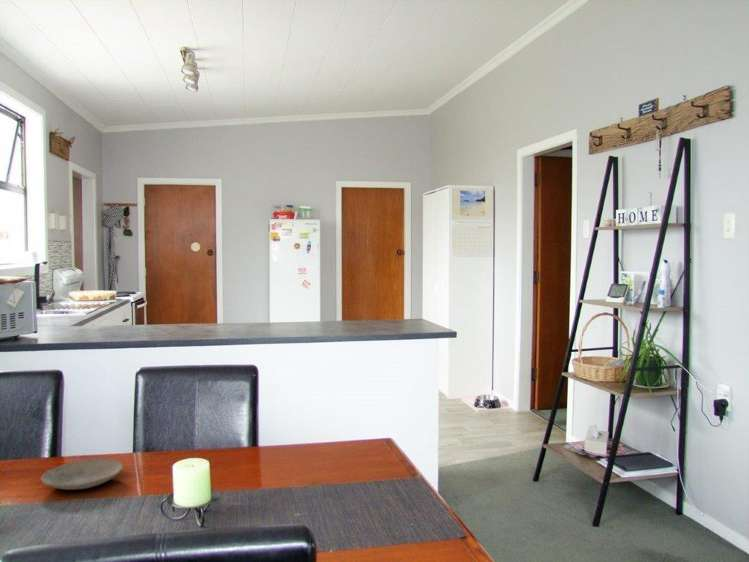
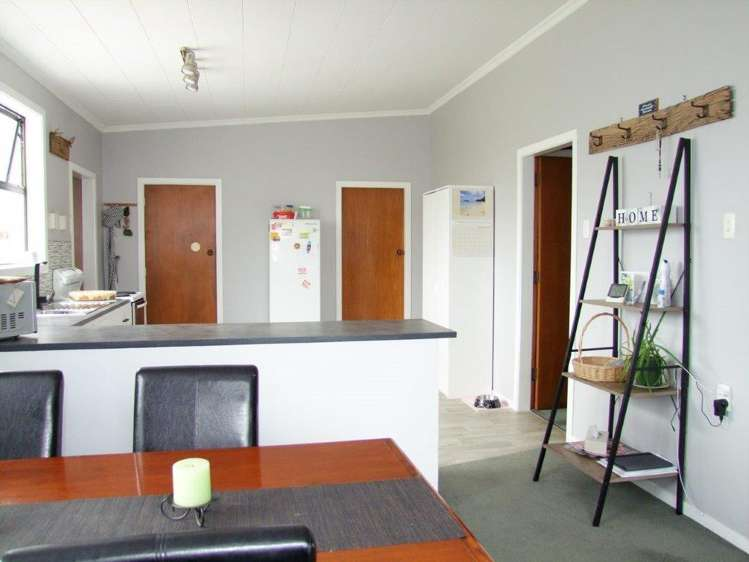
- plate [40,458,124,491]
